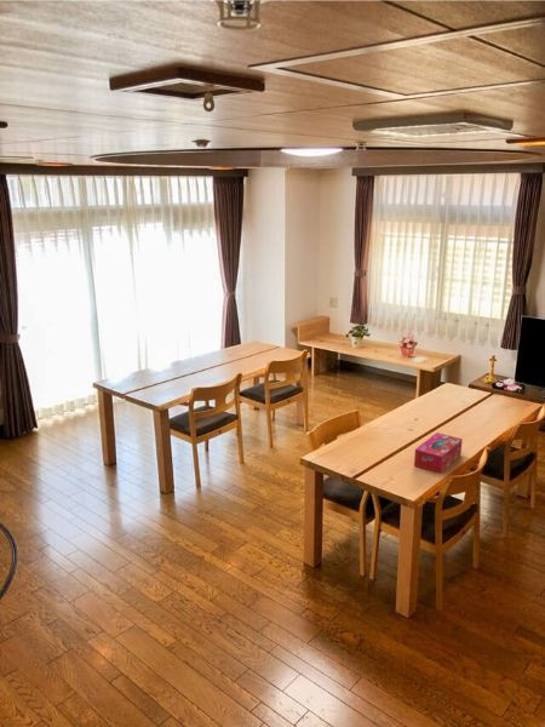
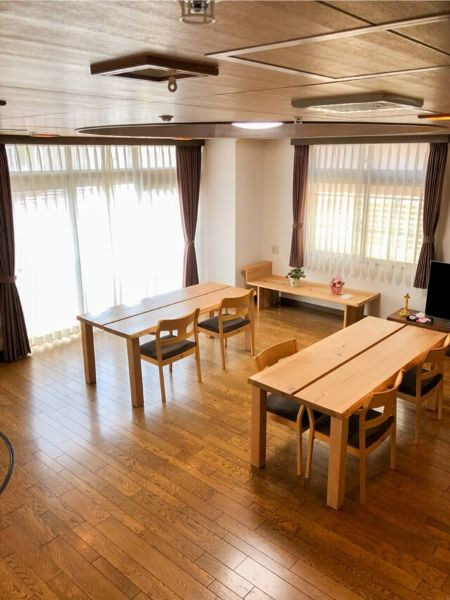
- tissue box [413,431,464,475]
